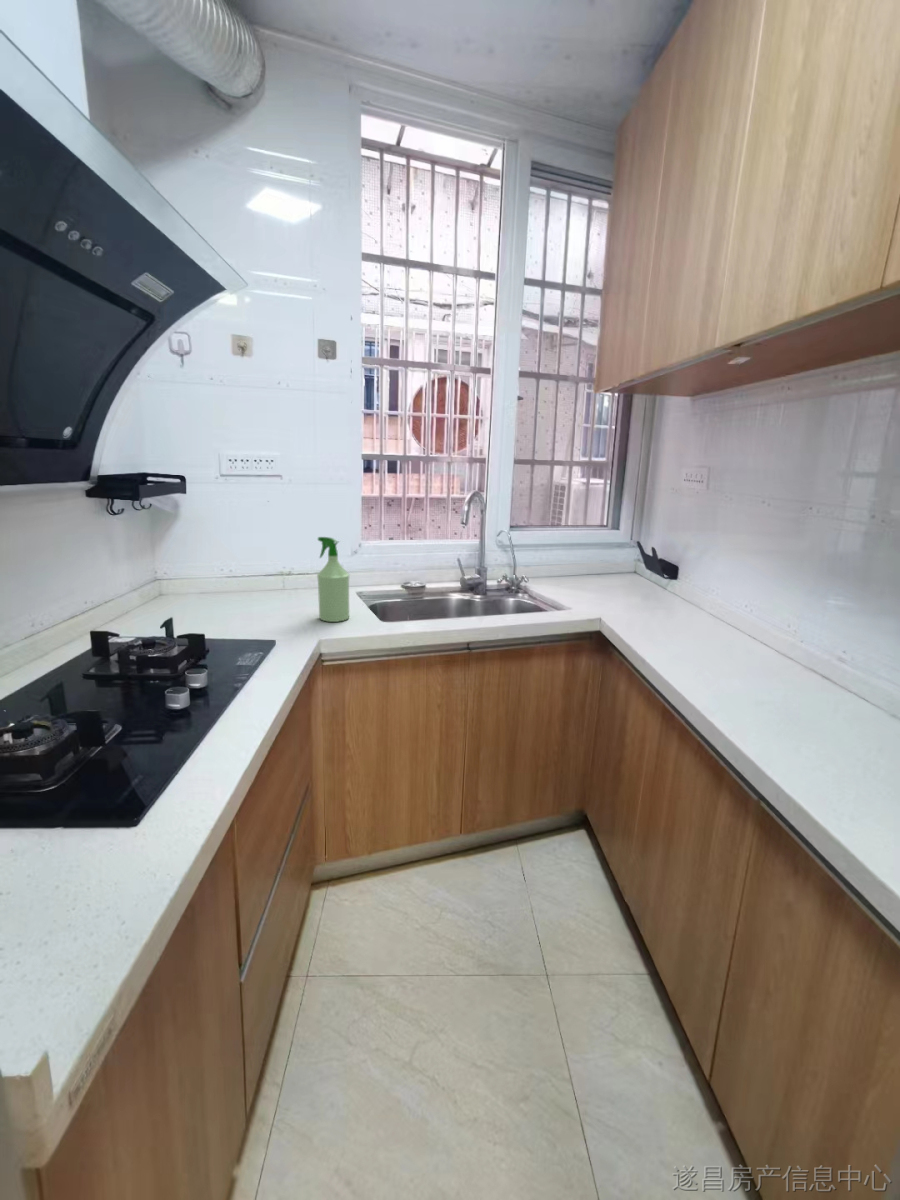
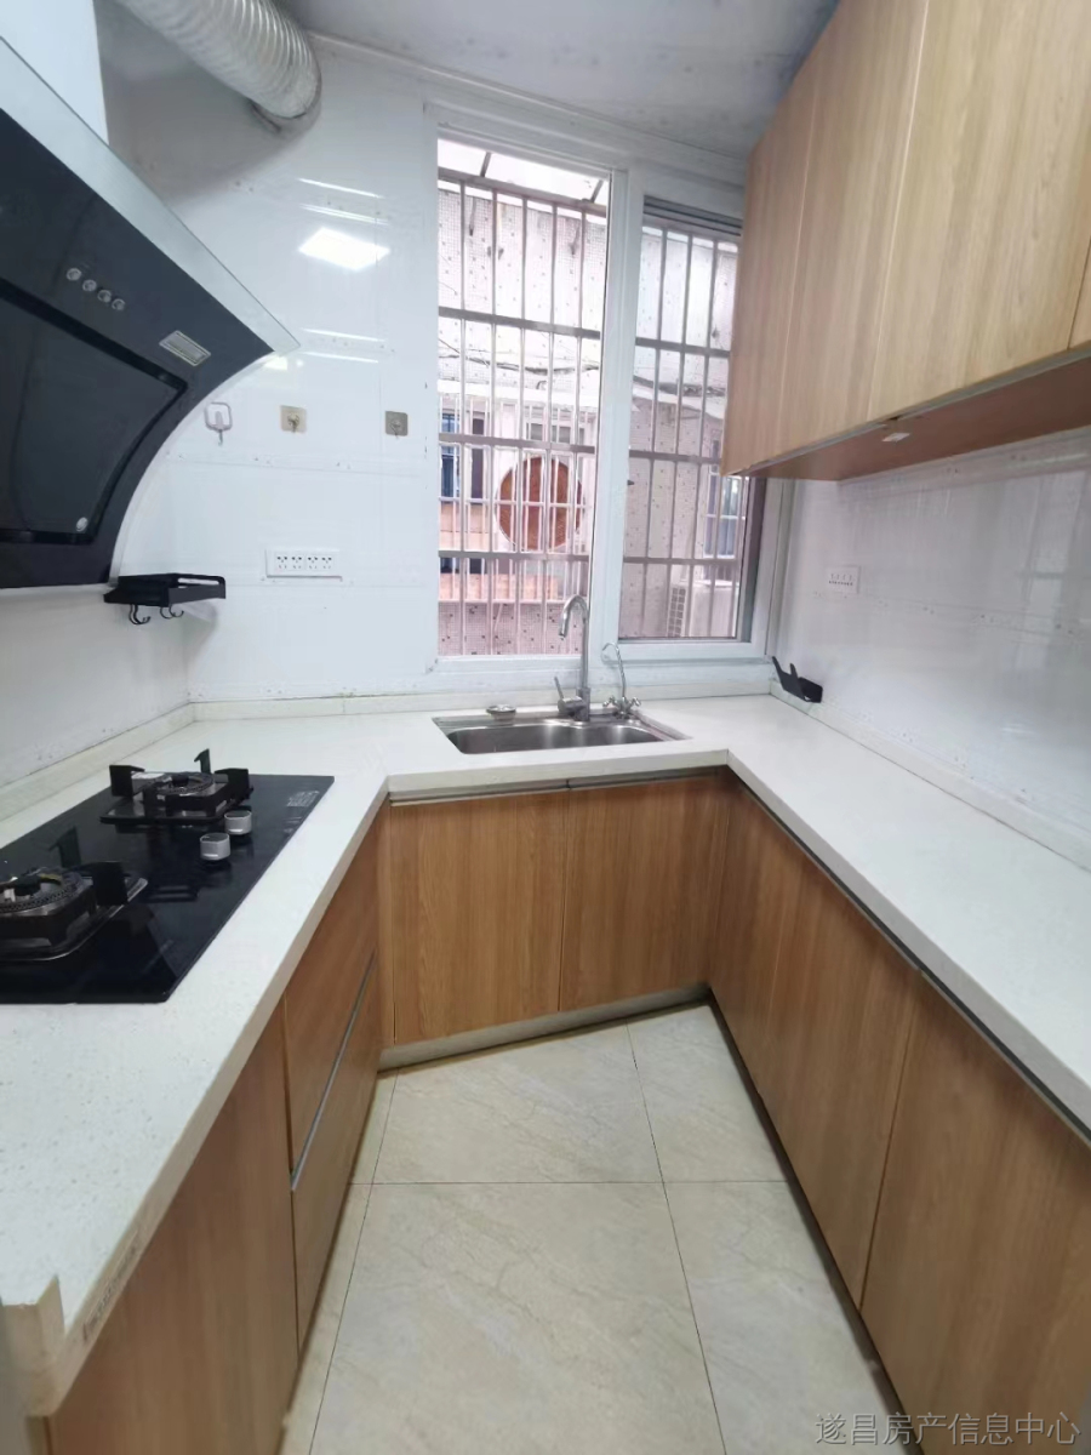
- spray bottle [316,536,351,623]
